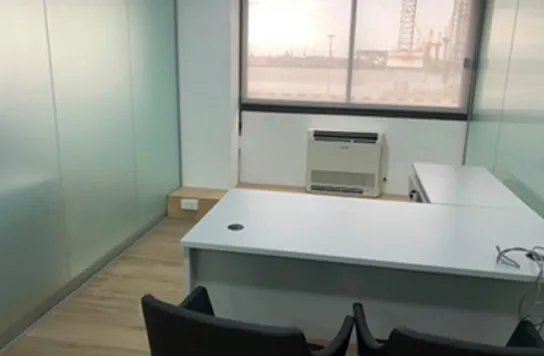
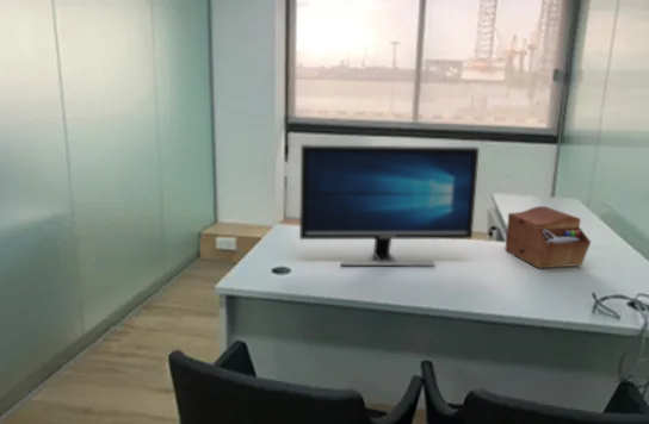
+ computer monitor [298,143,481,267]
+ sewing box [503,205,592,269]
